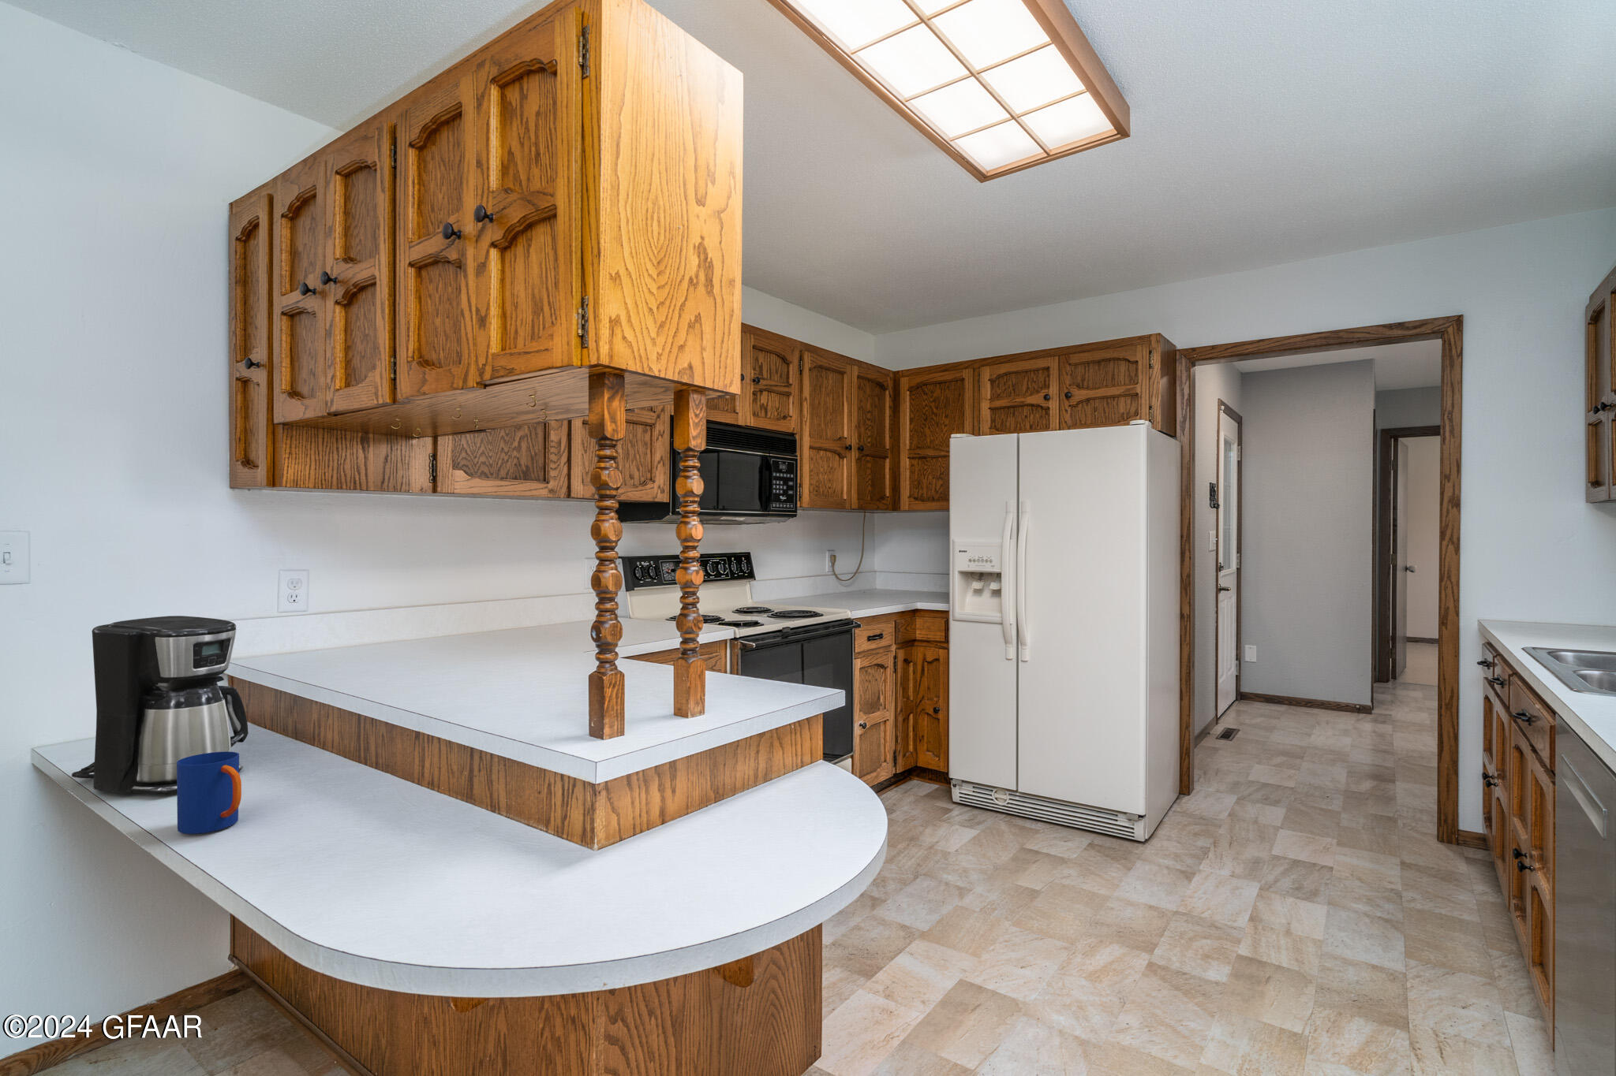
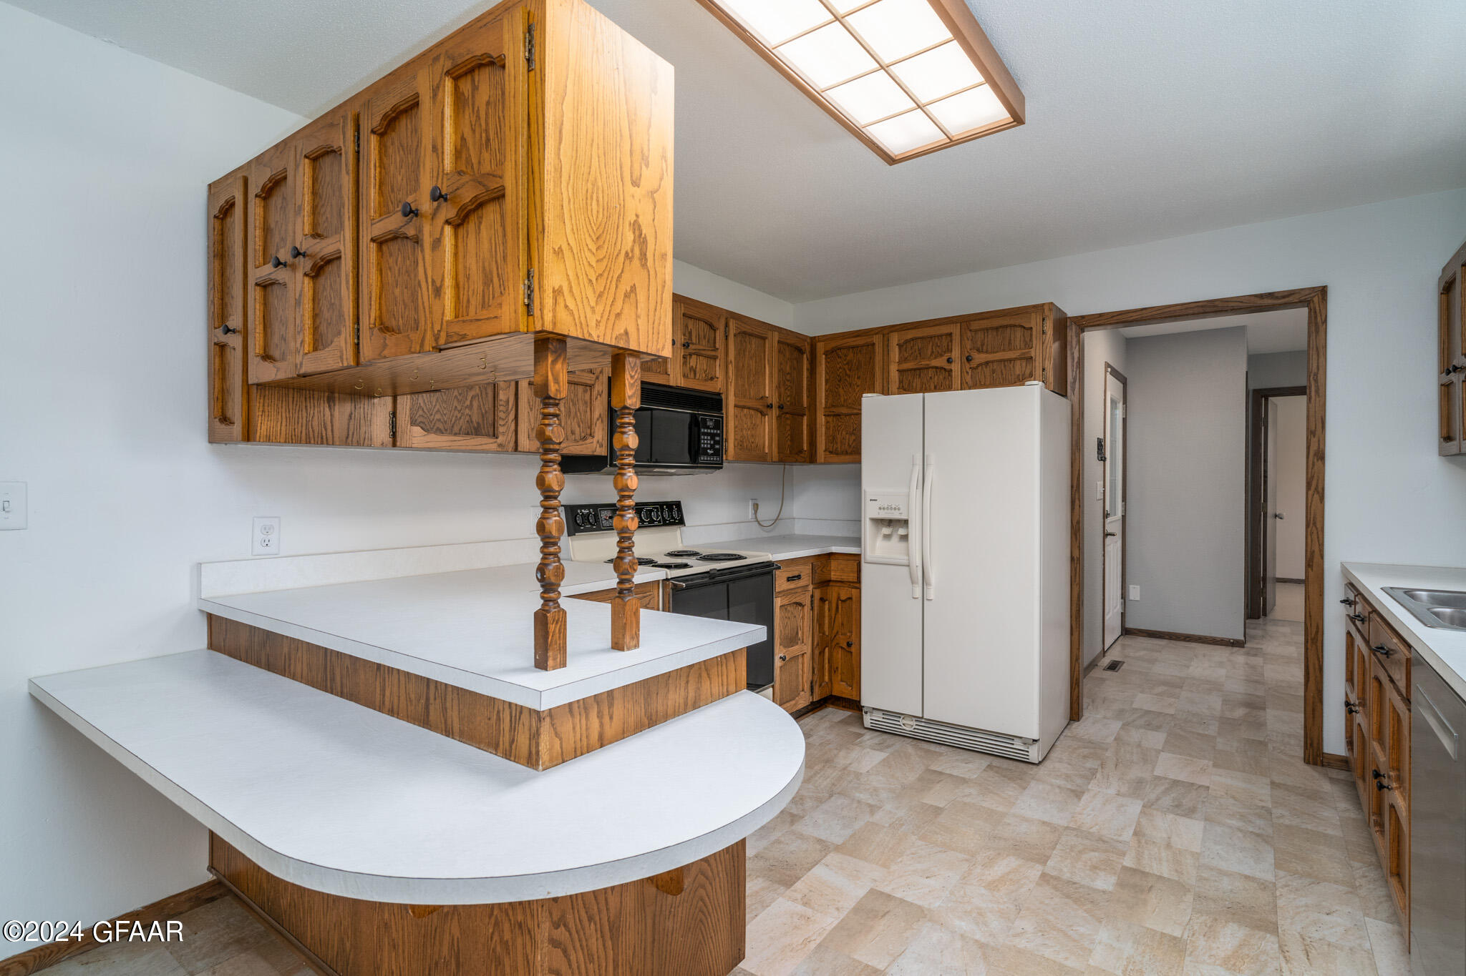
- mug [175,752,243,835]
- coffee maker [71,615,250,795]
